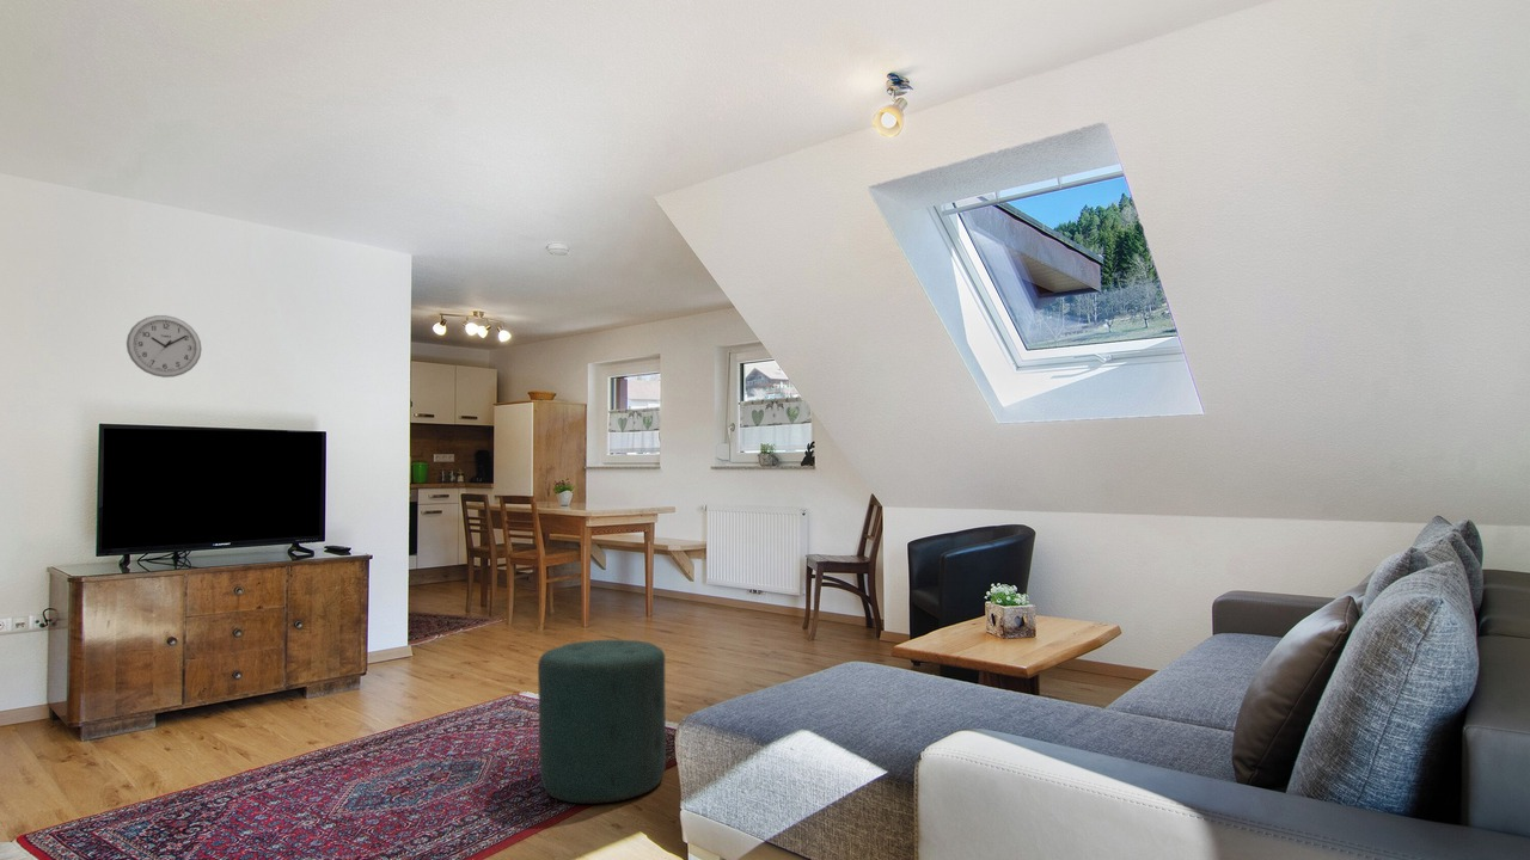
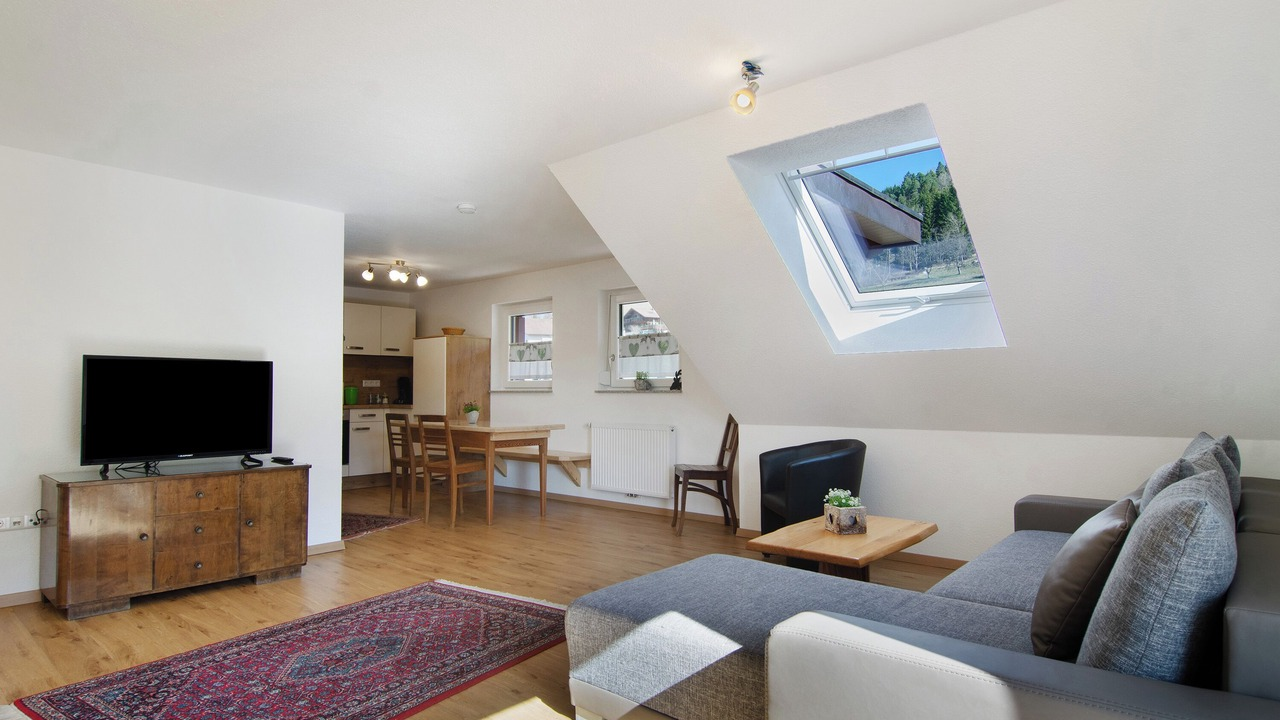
- wall clock [126,314,203,379]
- ottoman [537,639,667,805]
